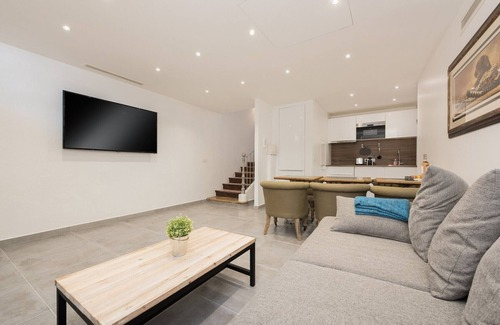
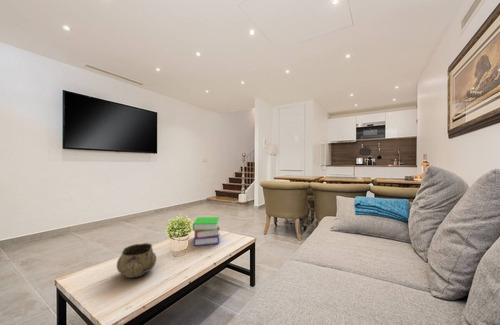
+ decorative bowl [116,242,157,279]
+ book [192,216,221,247]
